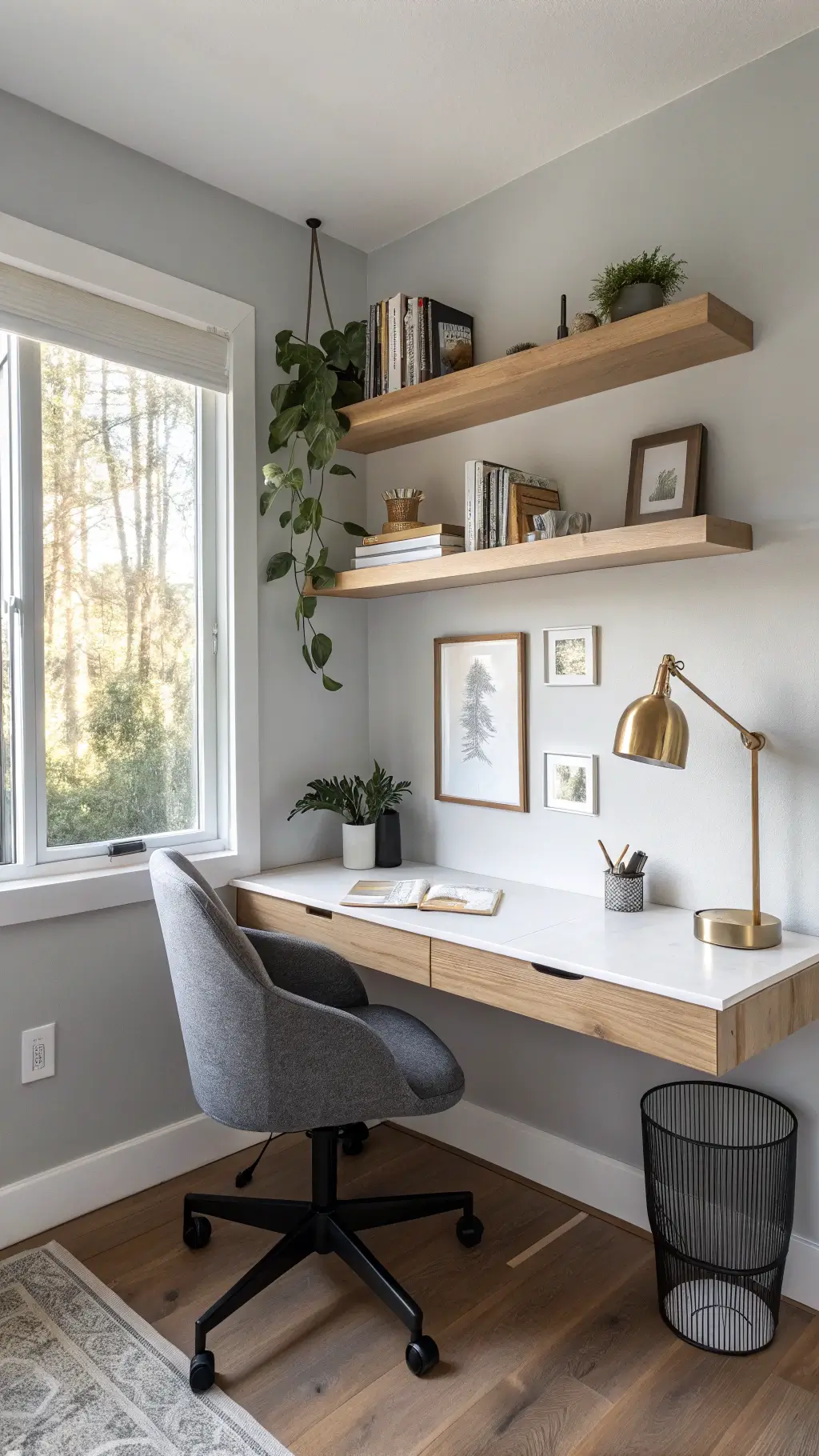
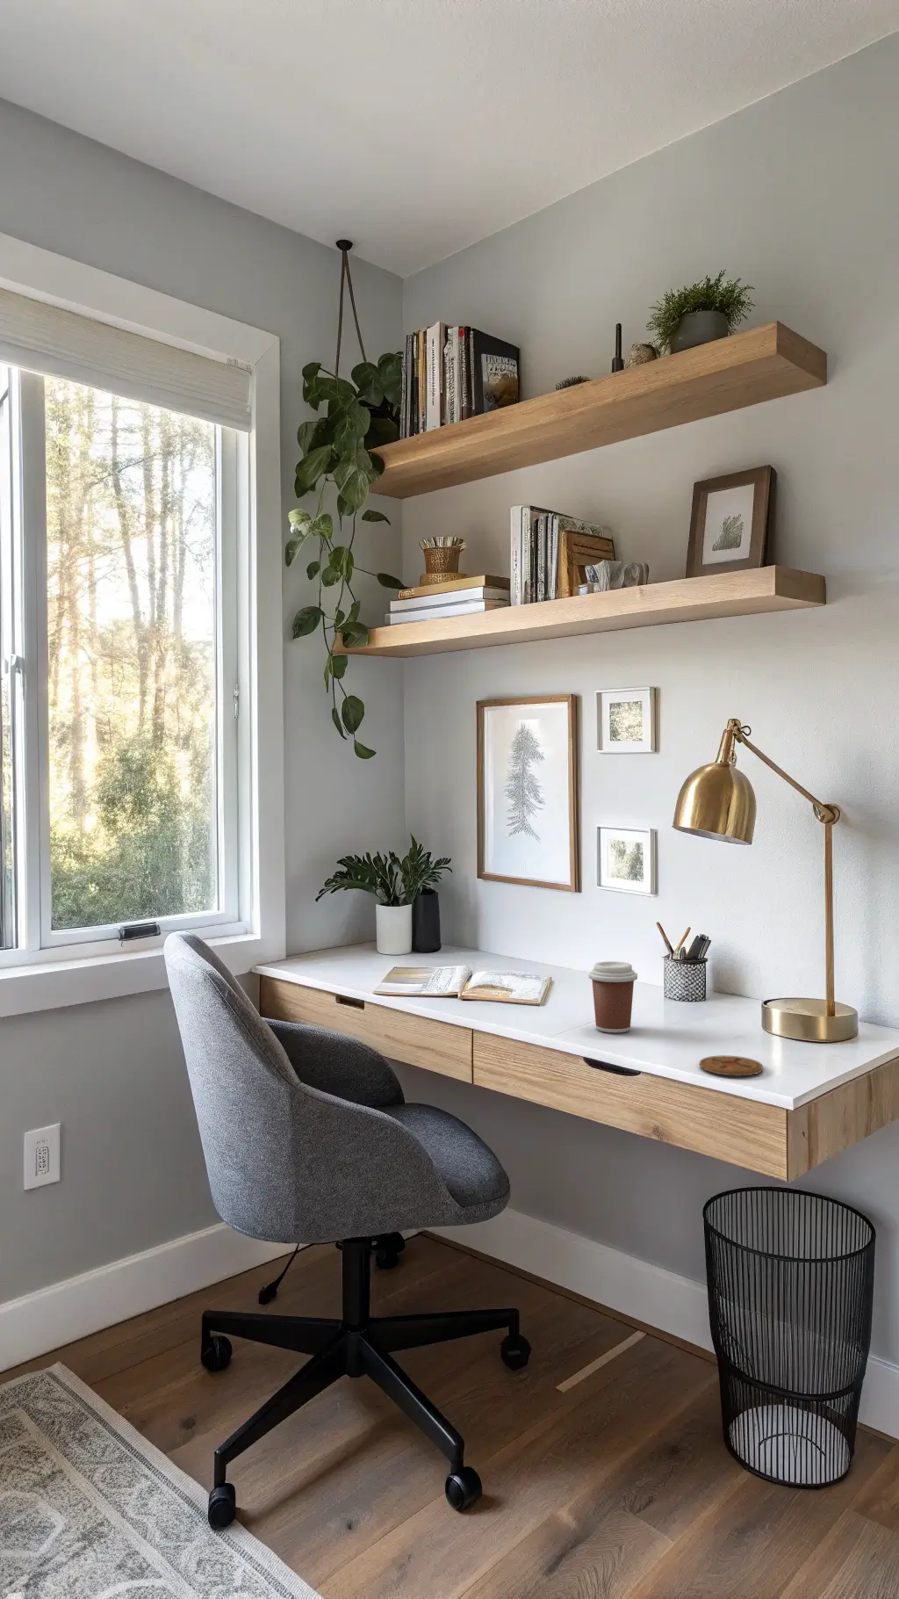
+ coffee cup [587,960,638,1033]
+ coaster [699,1054,764,1077]
